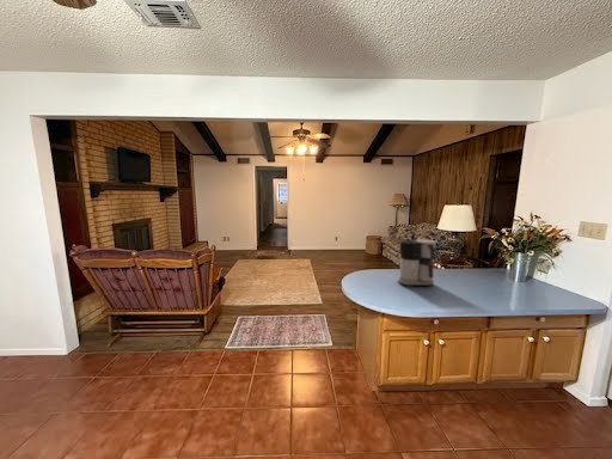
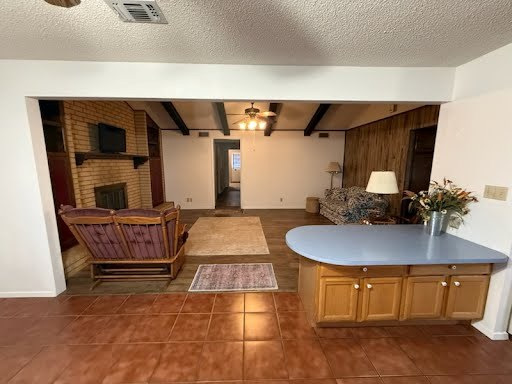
- coffee maker [397,238,437,288]
